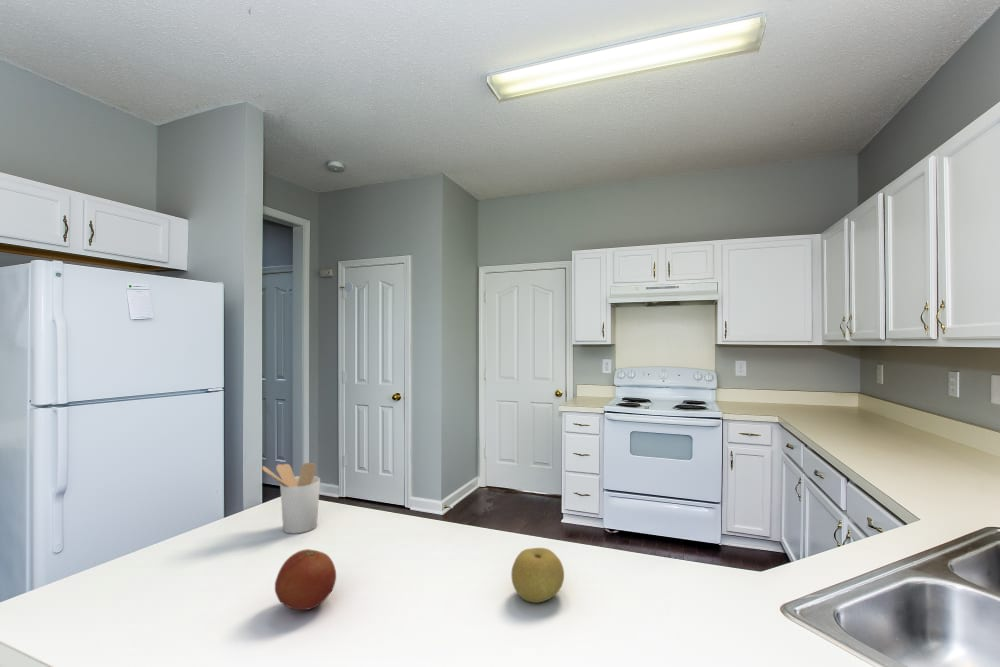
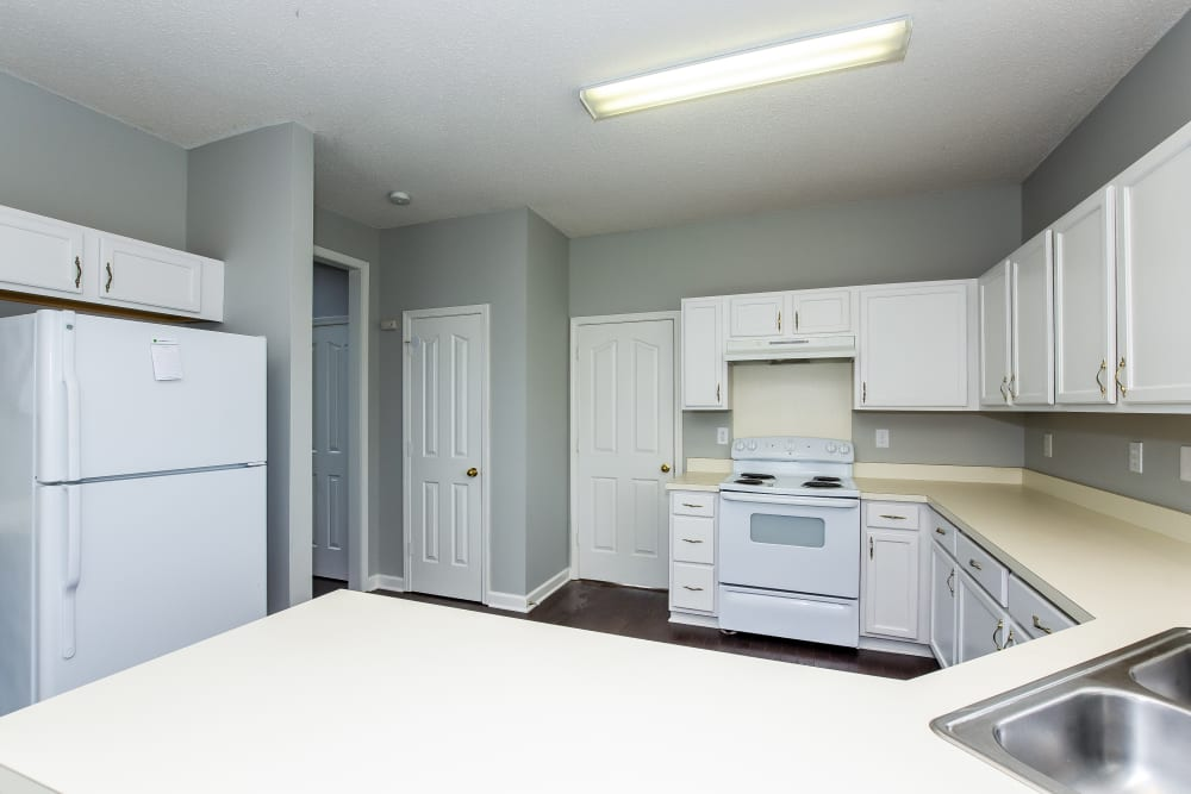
- fruit [510,547,565,604]
- fruit [274,548,337,611]
- utensil holder [261,462,321,534]
